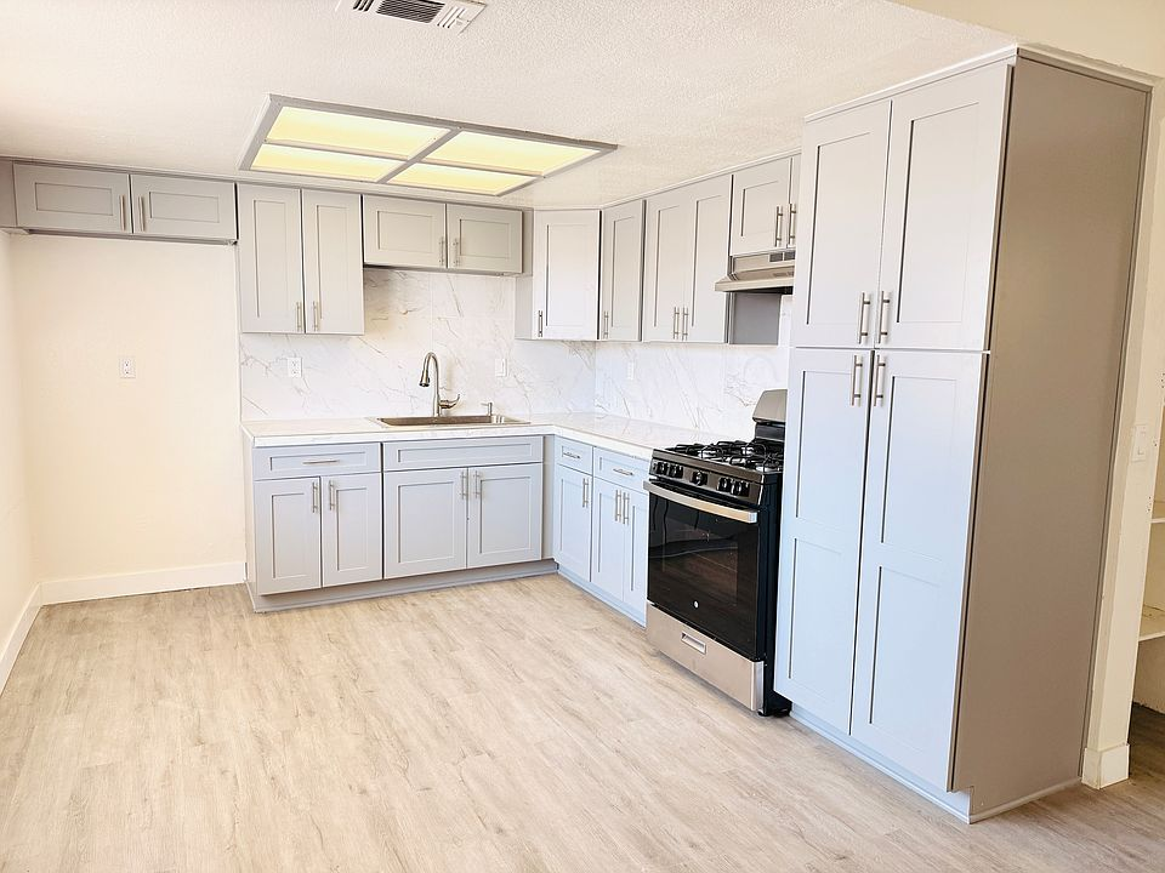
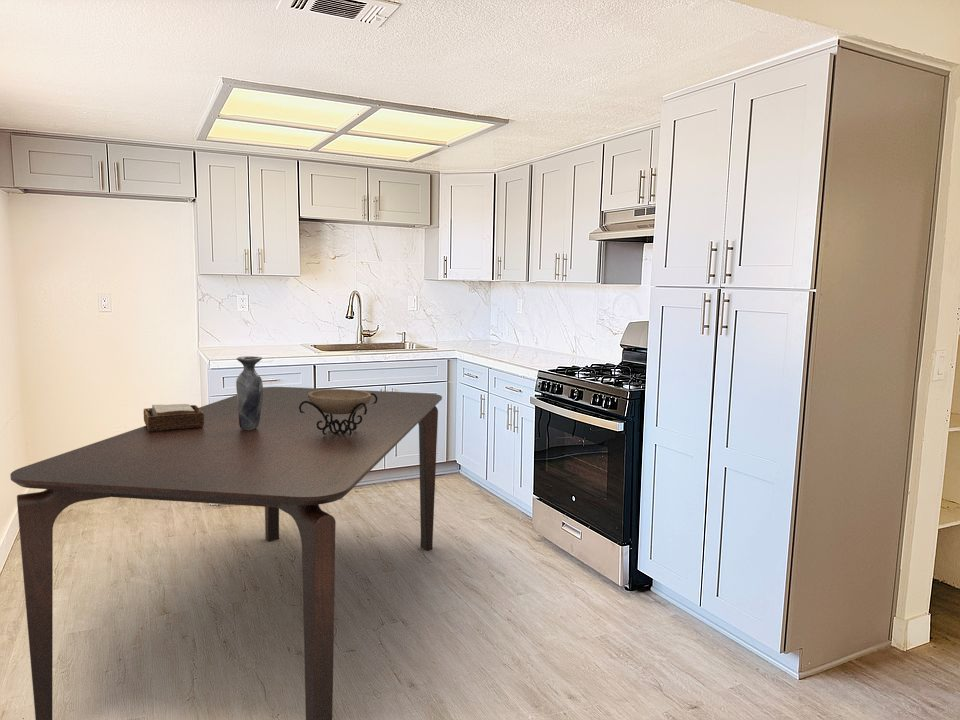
+ dining table [9,386,443,720]
+ decorative bowl [299,388,378,436]
+ vase [235,355,264,430]
+ napkin holder [143,403,204,432]
